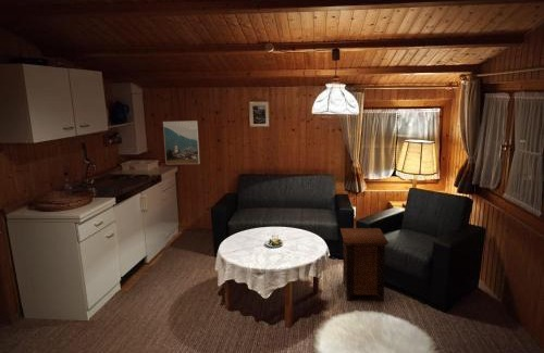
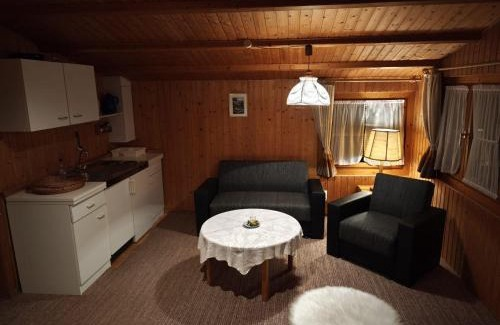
- nightstand [339,227,390,302]
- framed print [162,119,200,165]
